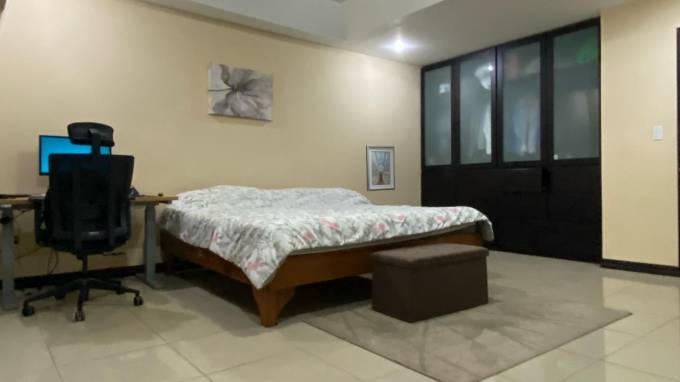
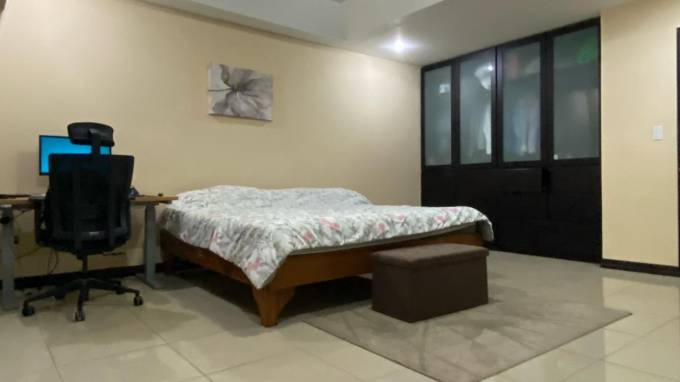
- picture frame [365,144,396,192]
